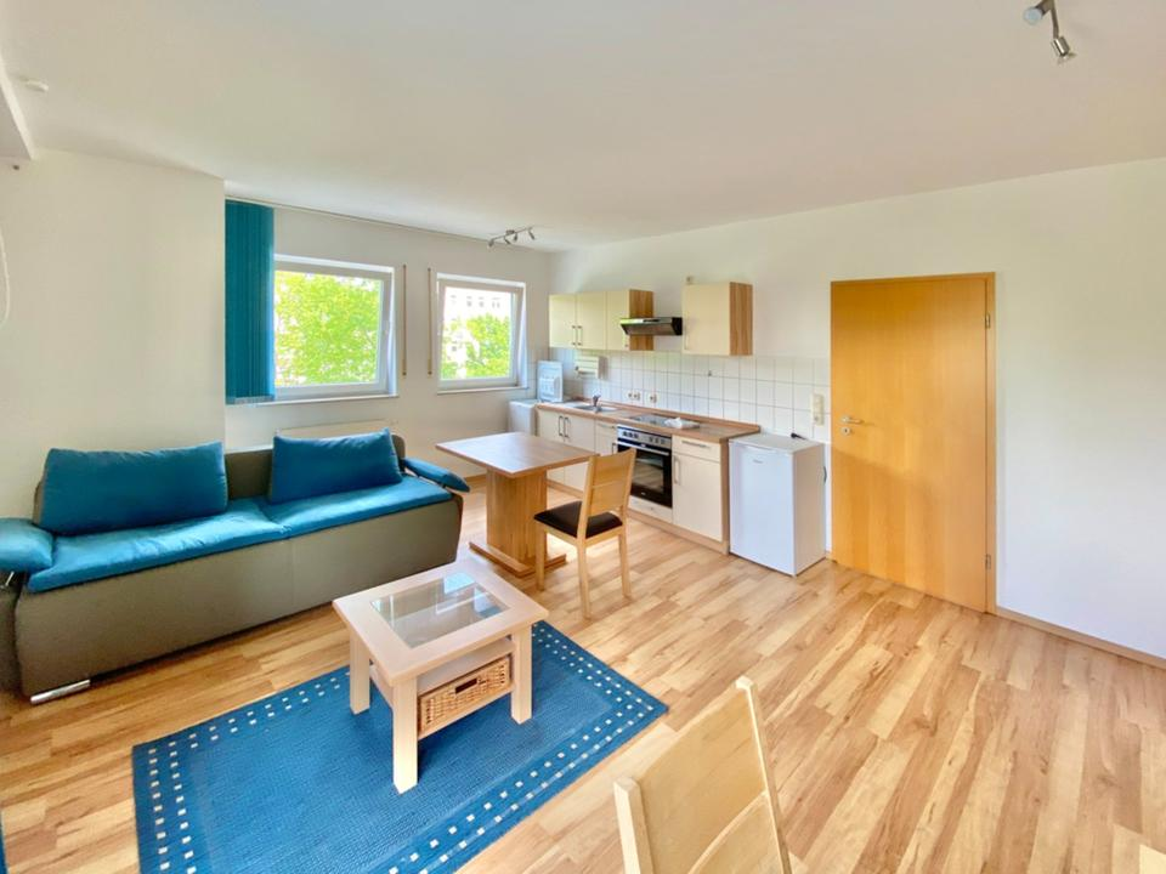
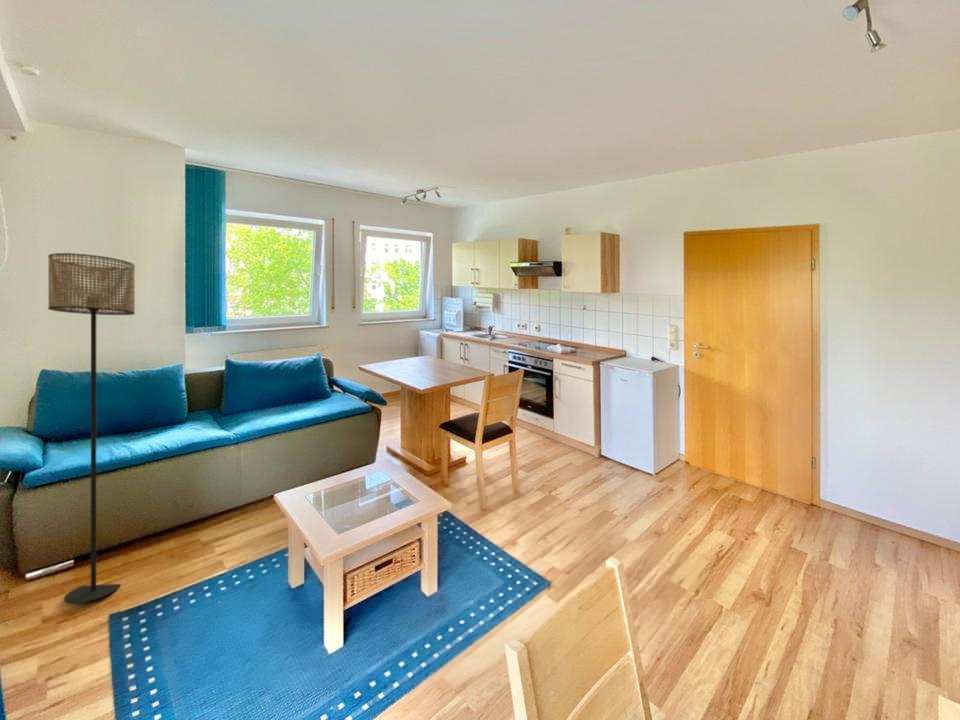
+ floor lamp [47,252,136,604]
